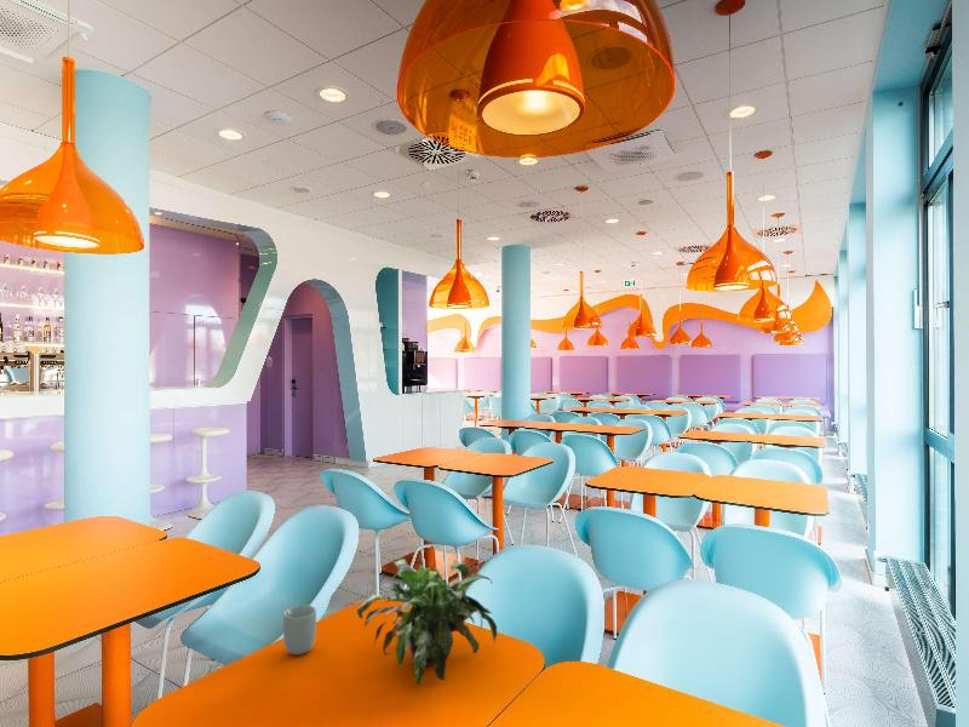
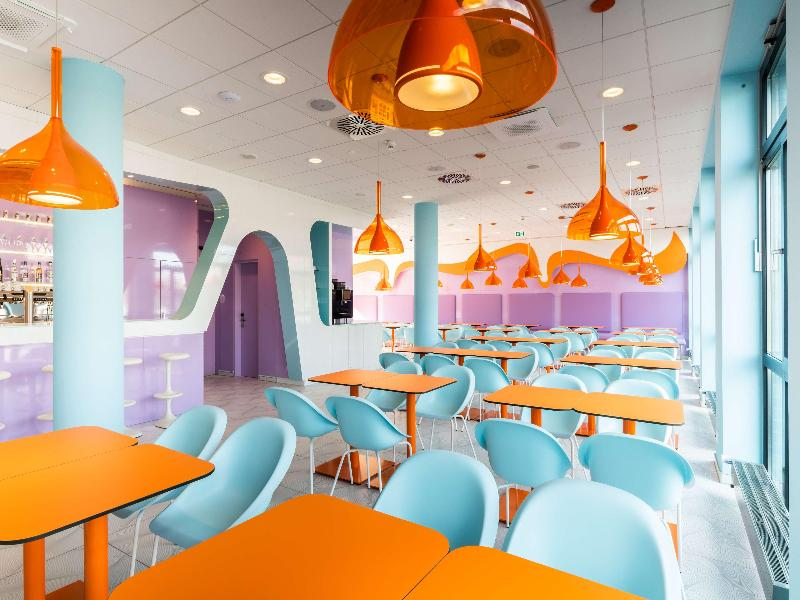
- cup [282,603,317,656]
- potted plant [356,557,498,687]
